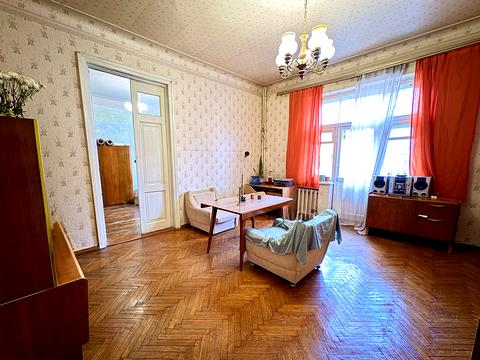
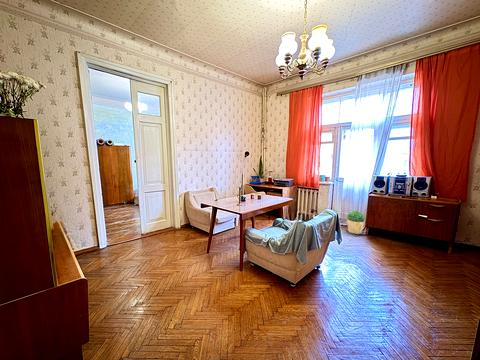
+ potted plant [346,209,365,235]
